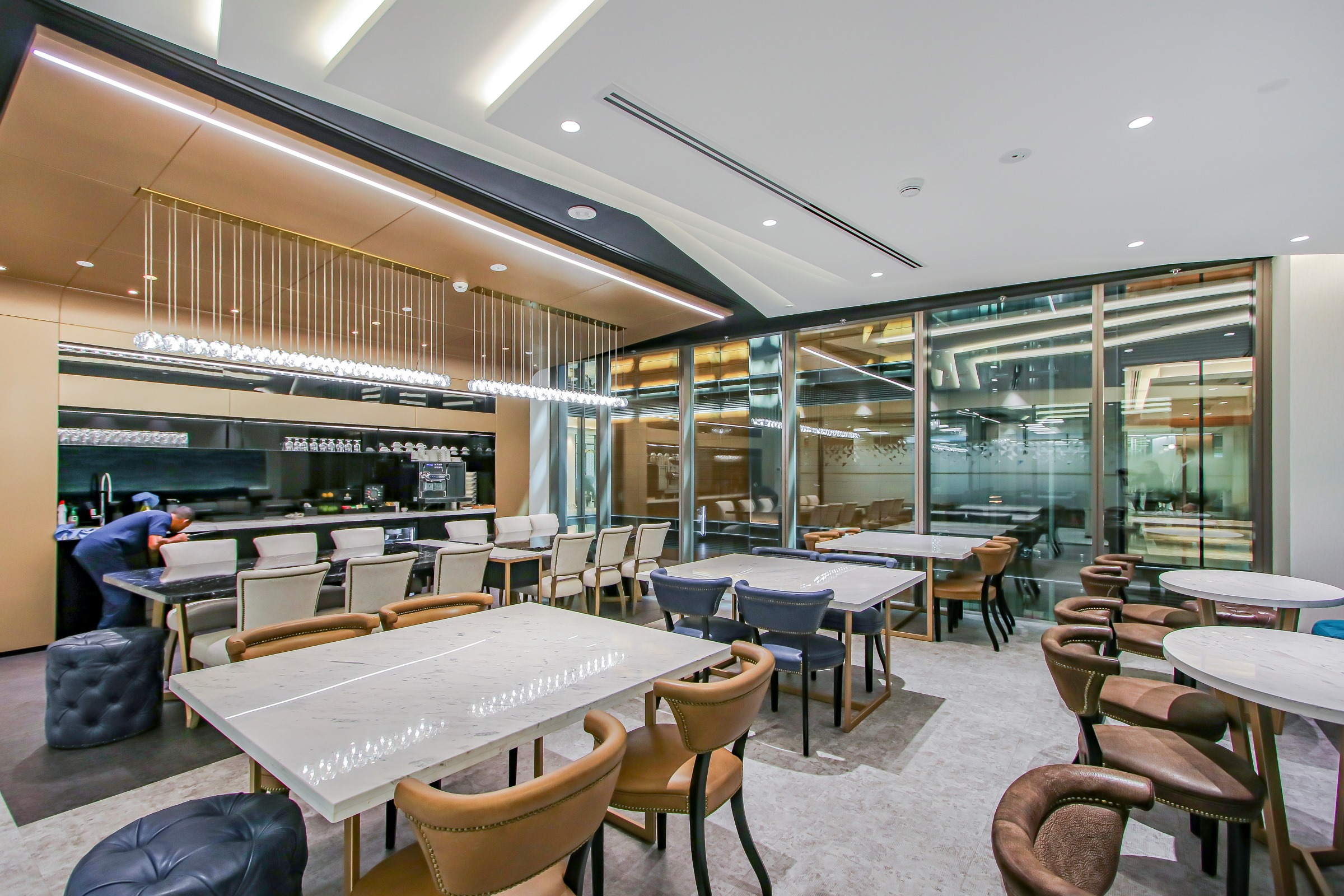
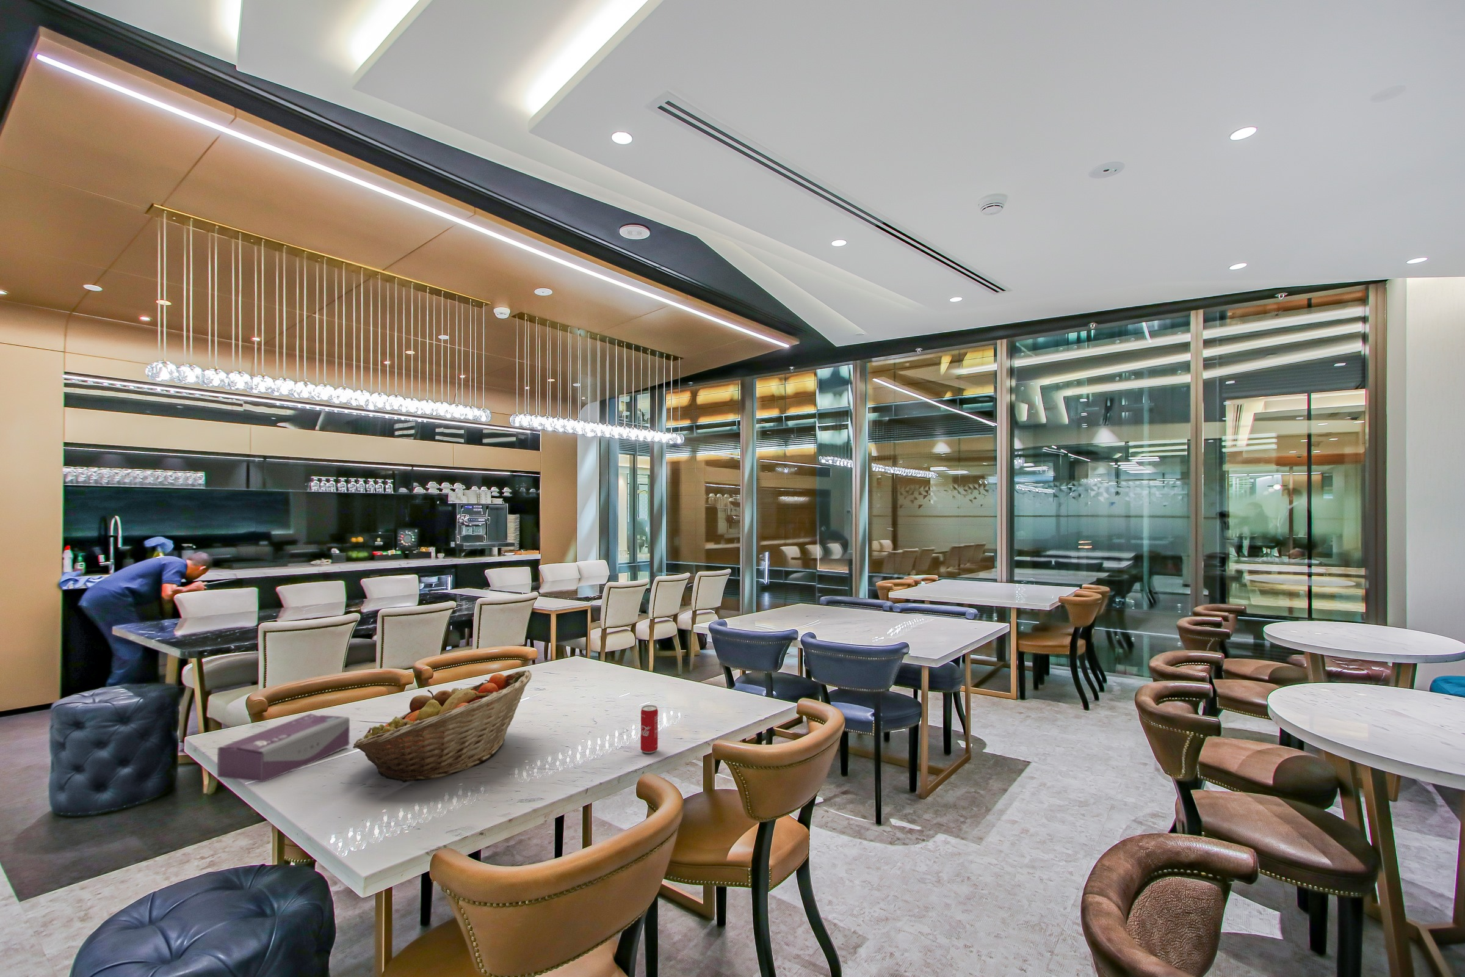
+ beverage can [640,704,658,755]
+ tissue box [217,713,350,783]
+ fruit basket [352,670,532,783]
